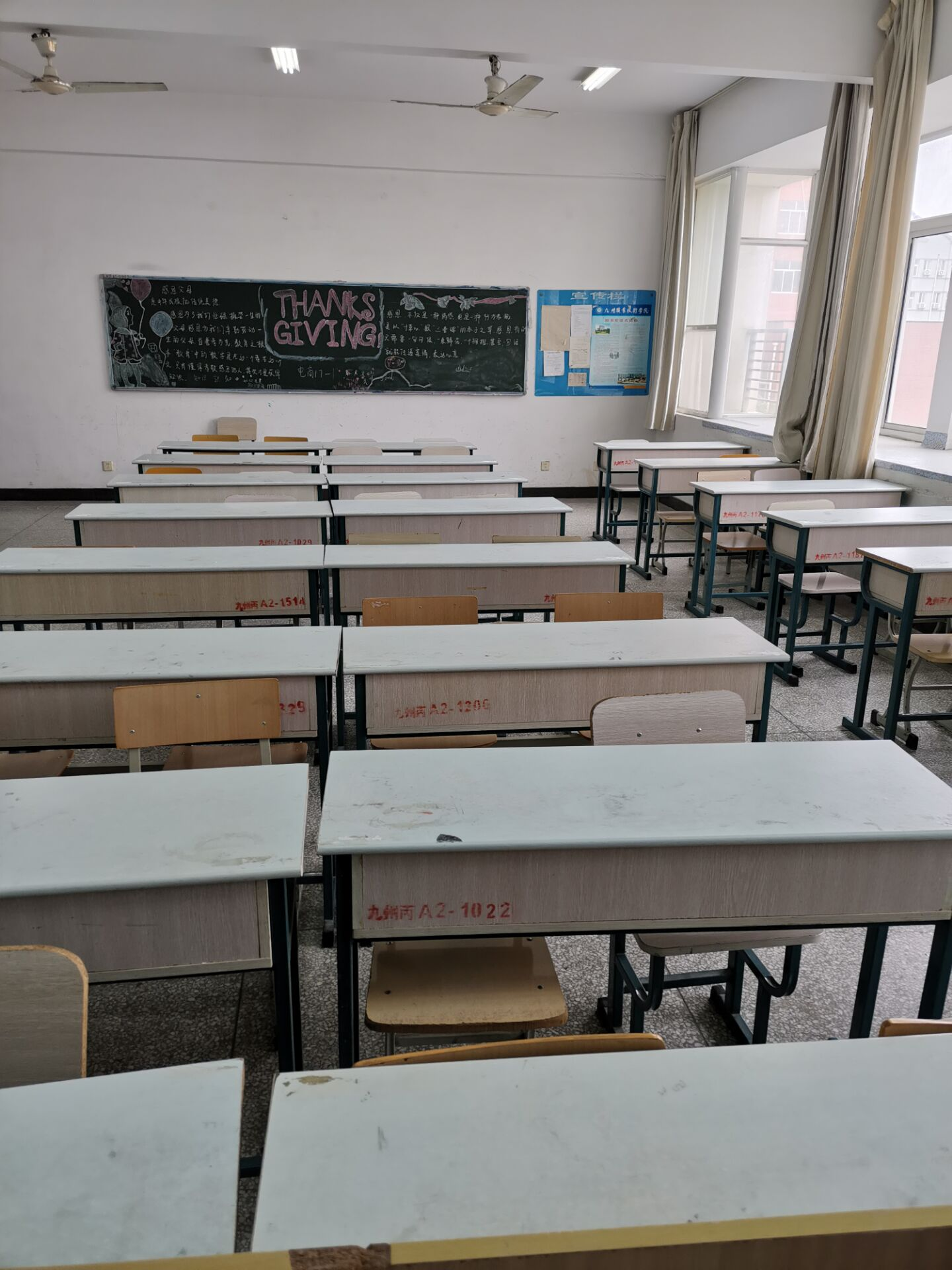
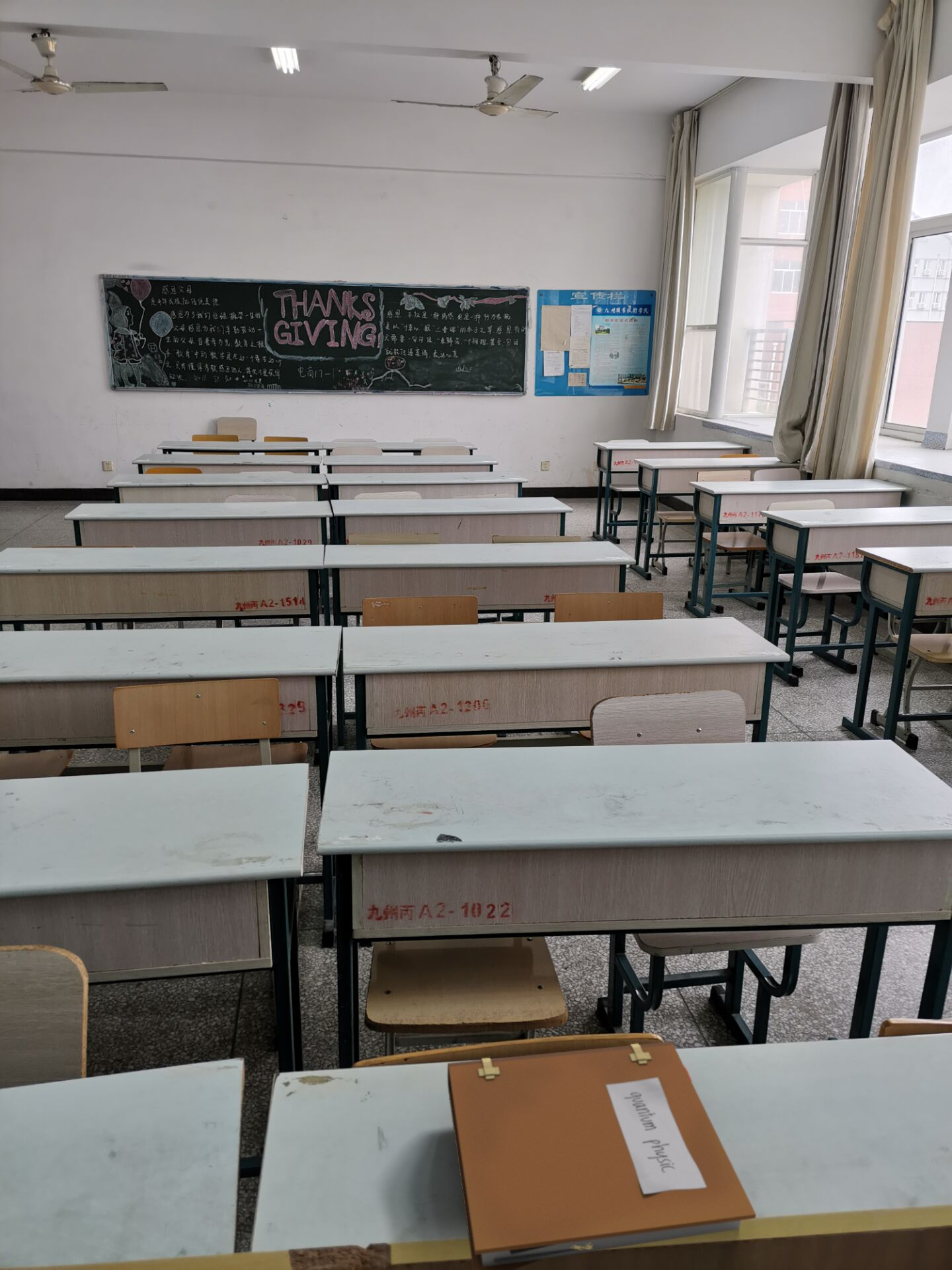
+ notebook [447,1041,757,1270]
